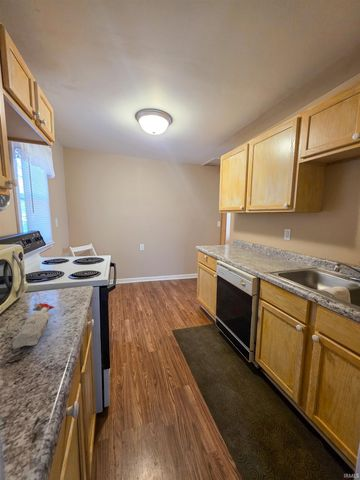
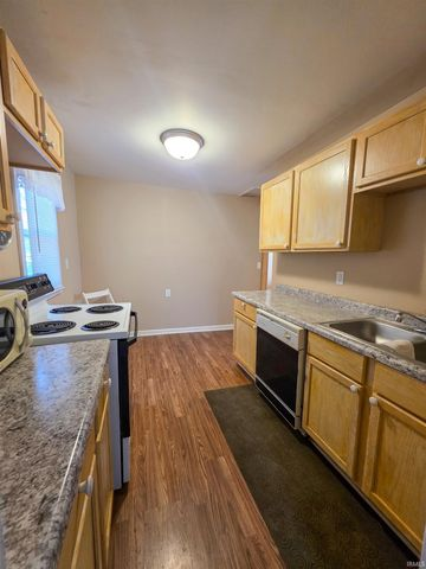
- spray bottle [12,302,55,349]
